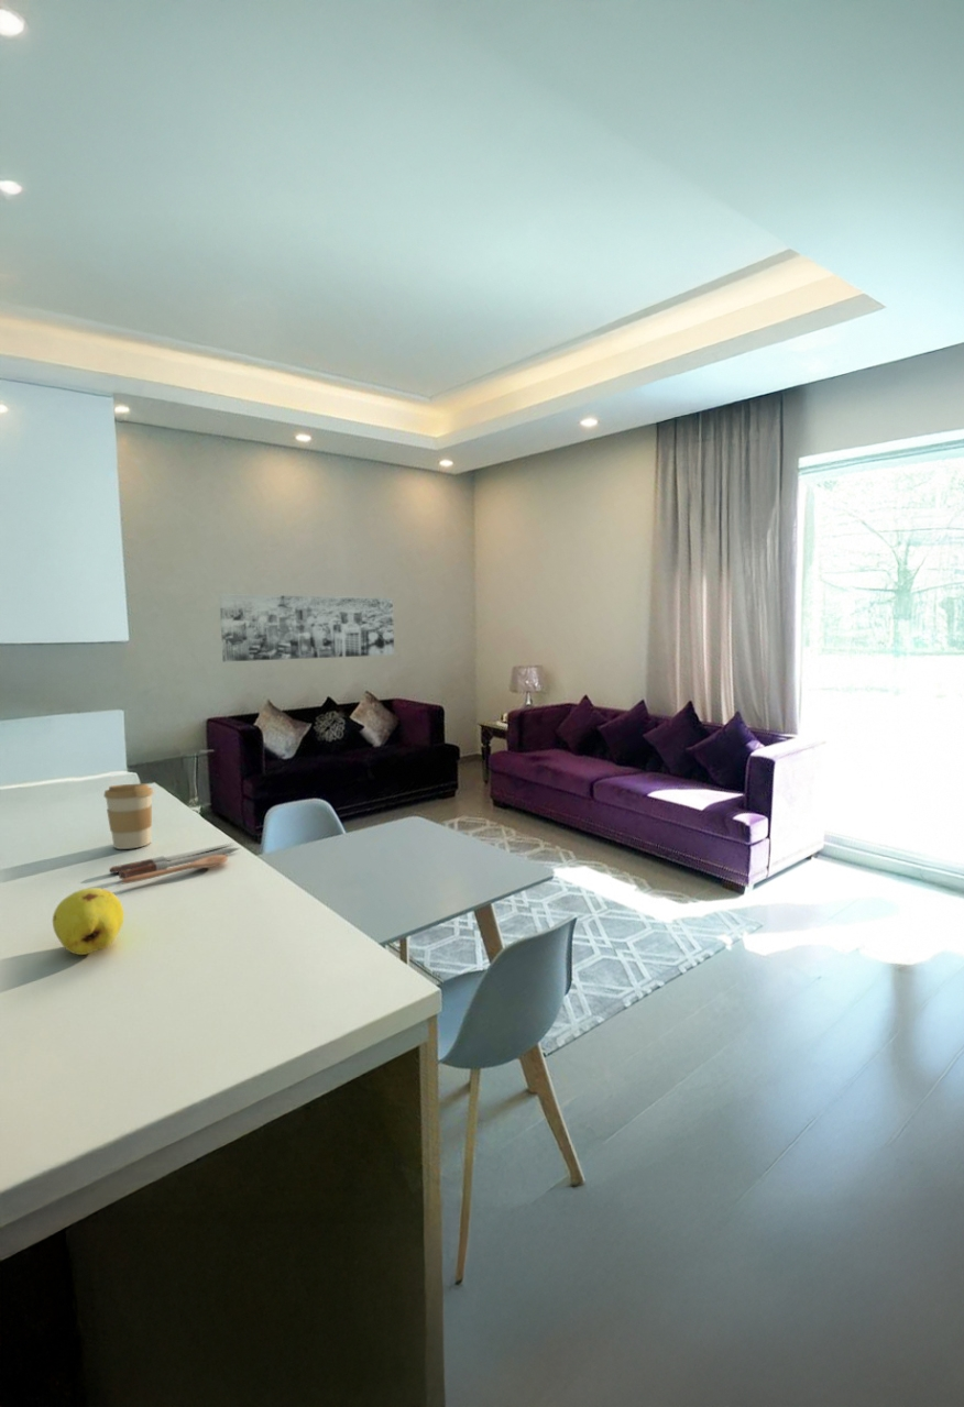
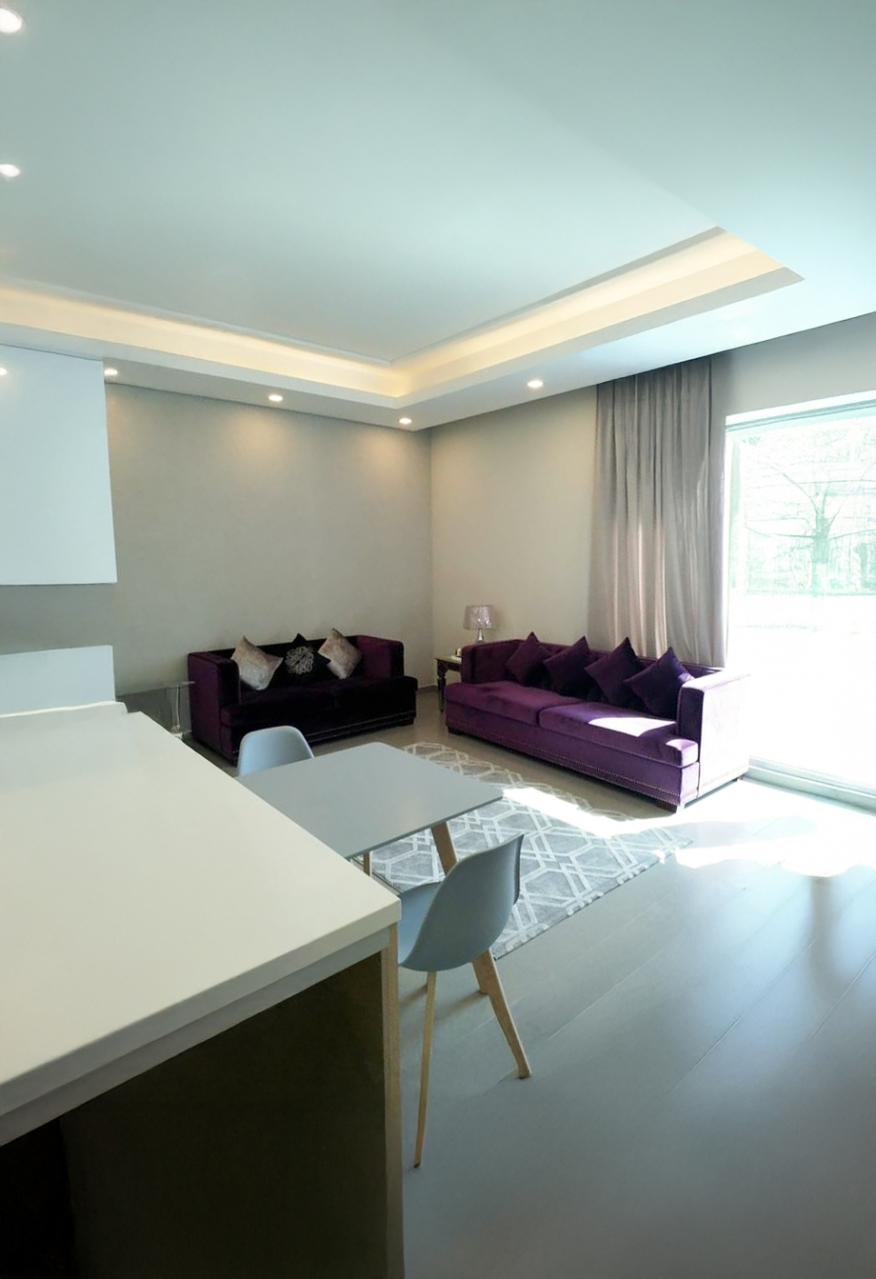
- spoon [109,842,241,884]
- fruit [52,887,125,956]
- wall art [218,593,395,662]
- coffee cup [102,783,155,850]
